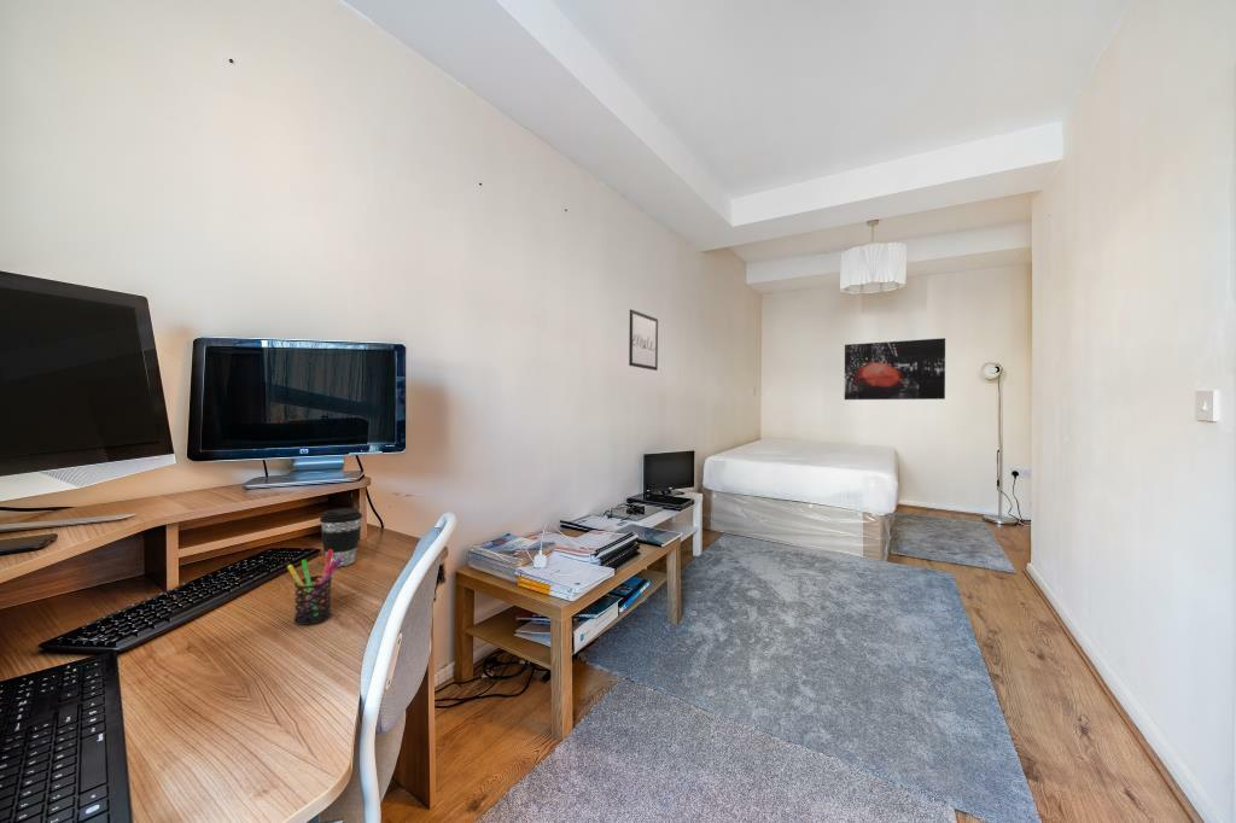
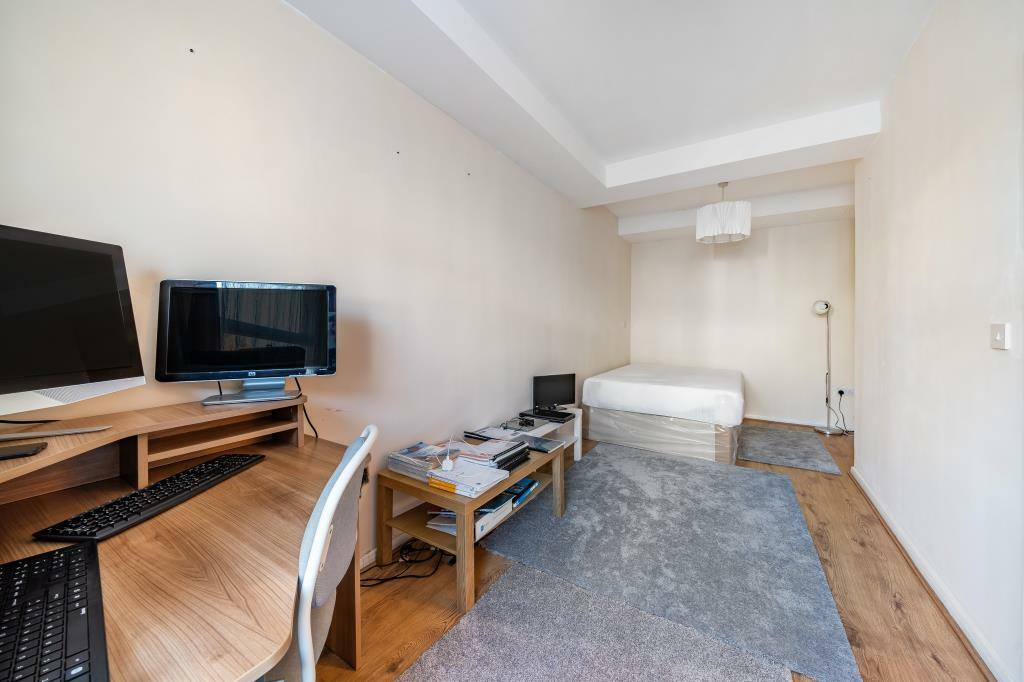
- wall art [844,337,946,401]
- coffee cup [319,507,363,567]
- wall art [628,308,659,372]
- pen holder [286,549,342,626]
